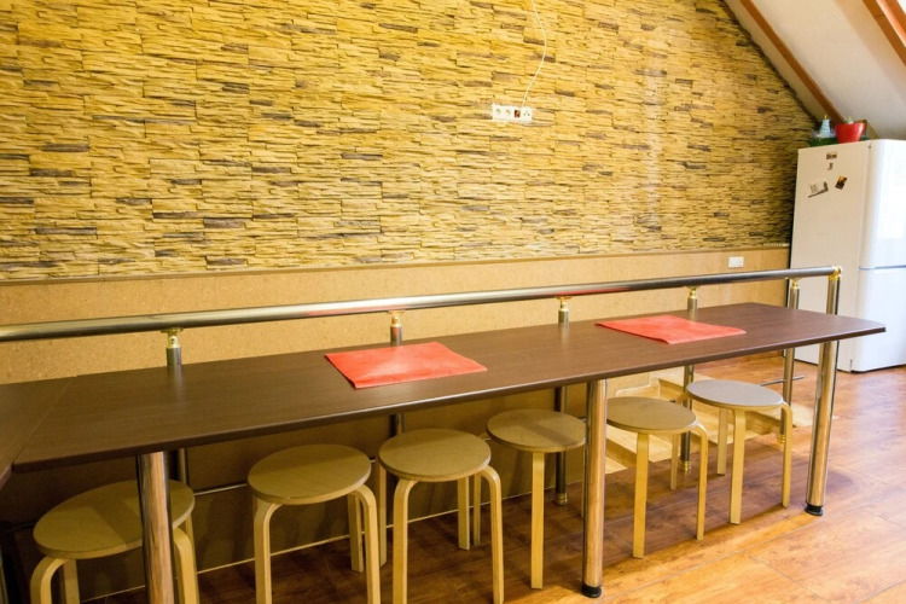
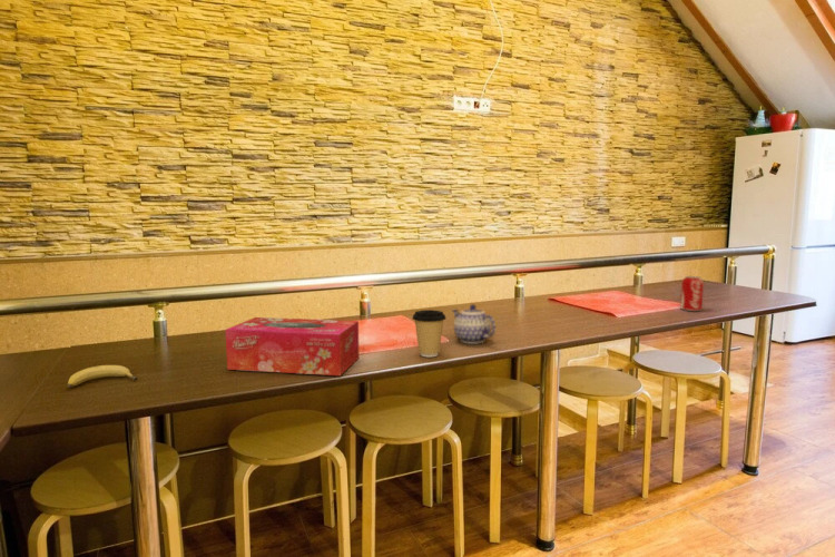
+ fruit [67,364,138,388]
+ coffee cup [411,309,448,358]
+ teapot [451,303,497,345]
+ tissue box [224,316,360,377]
+ beverage can [679,275,705,312]
